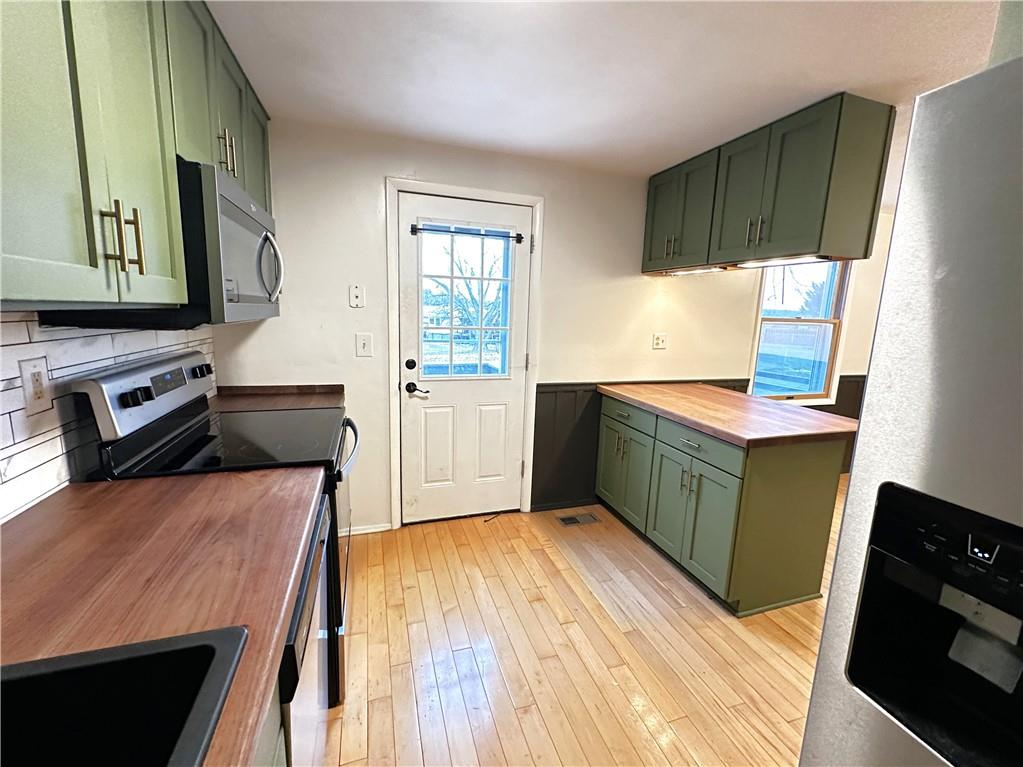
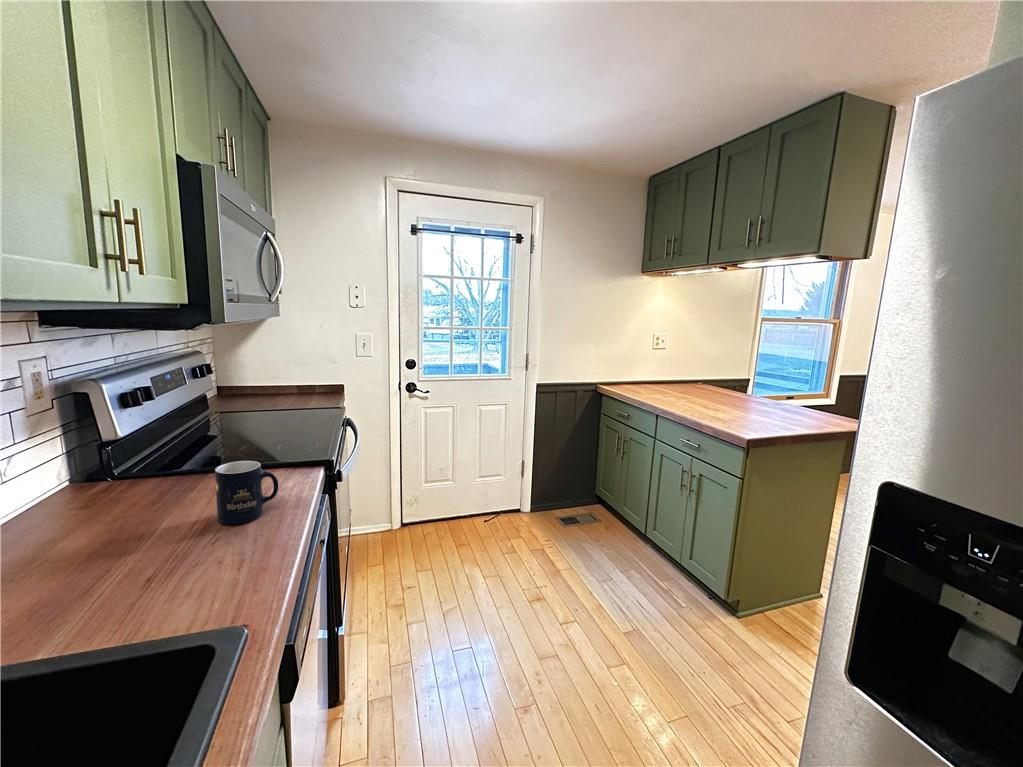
+ mug [214,460,279,526]
